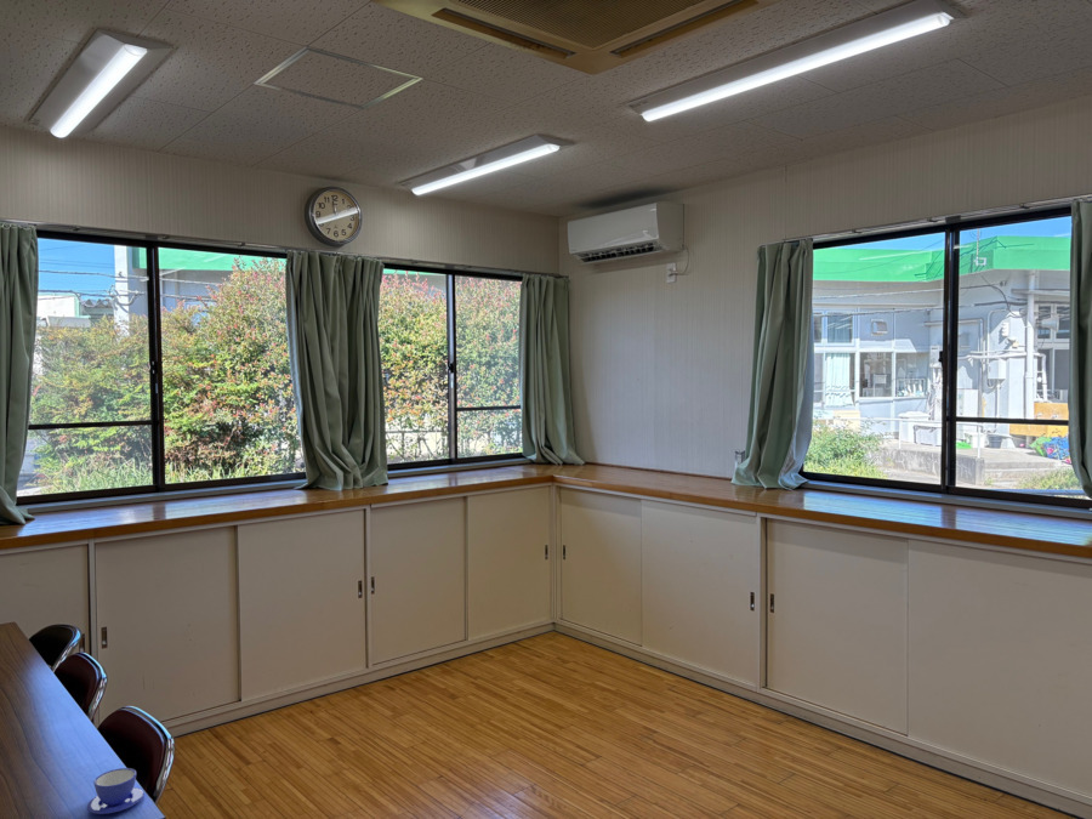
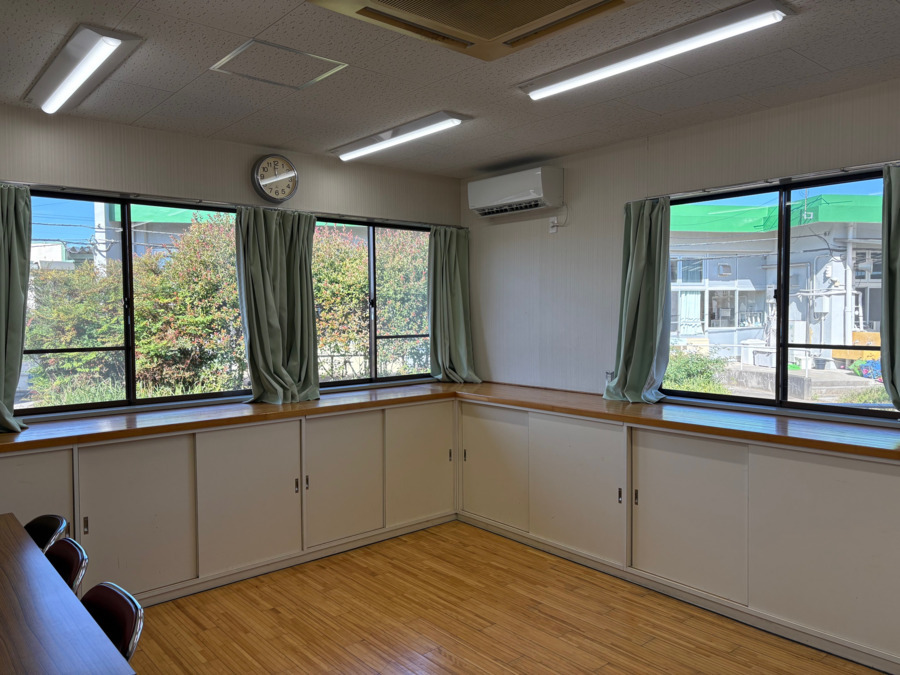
- teacup [86,767,146,815]
